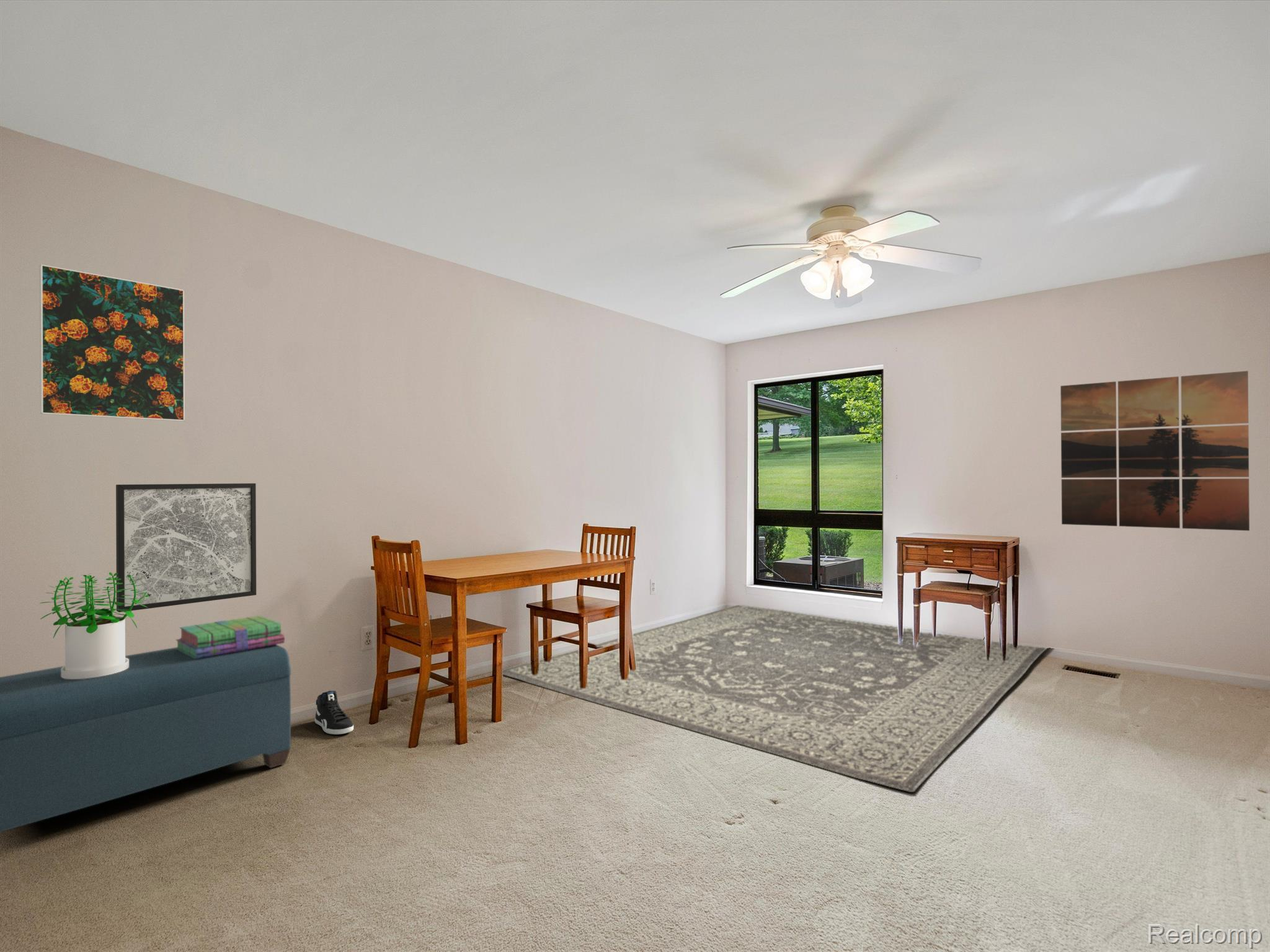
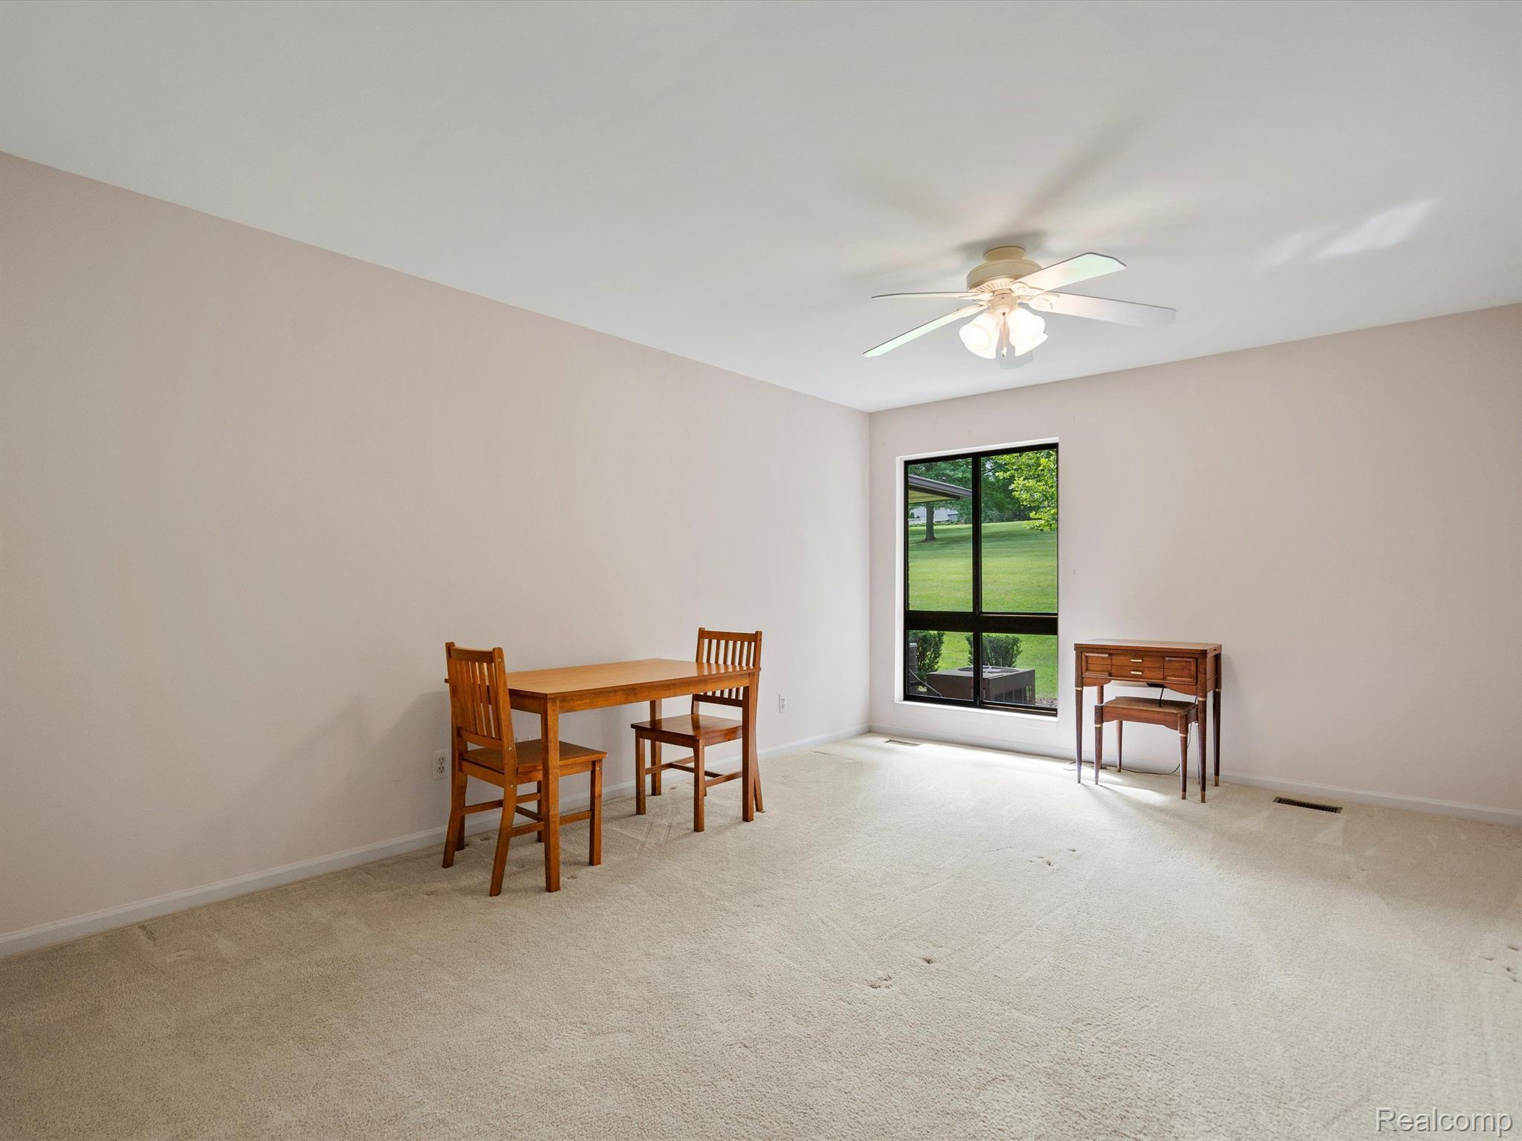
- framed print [39,264,185,422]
- wall art [1060,370,1250,531]
- bench [0,644,291,834]
- wall art [115,483,257,613]
- sneaker [314,690,354,735]
- rug [502,604,1048,793]
- potted plant [40,572,149,679]
- stack of books [175,615,285,659]
